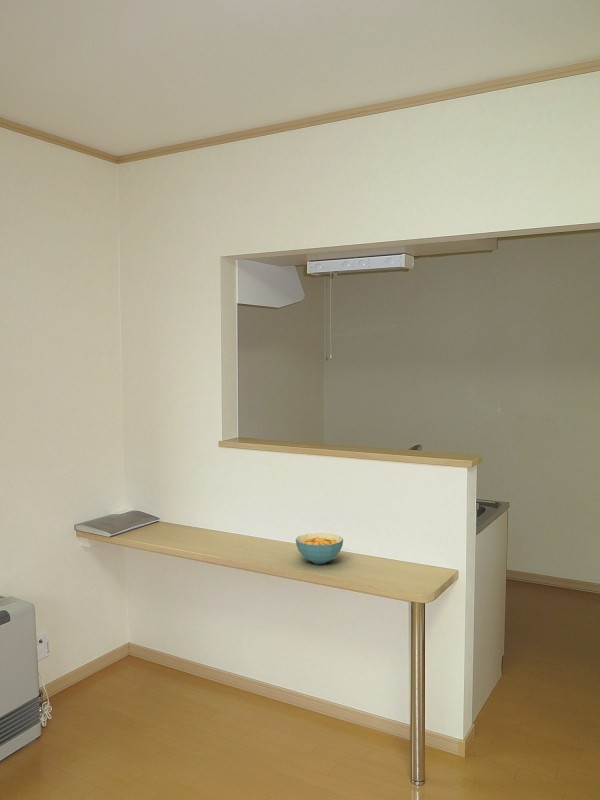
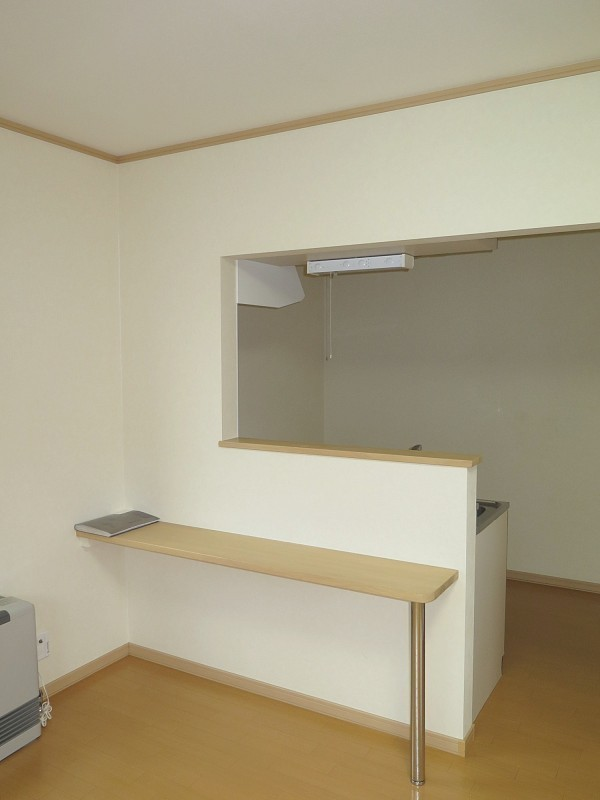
- cereal bowl [295,532,344,565]
